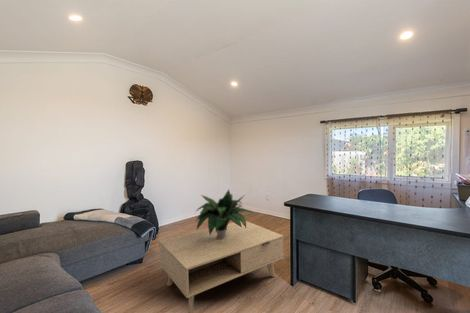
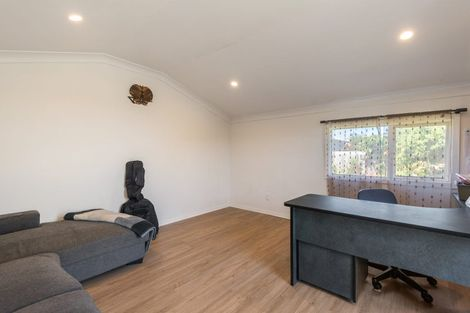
- potted plant [194,188,254,239]
- coffee table [158,220,285,313]
